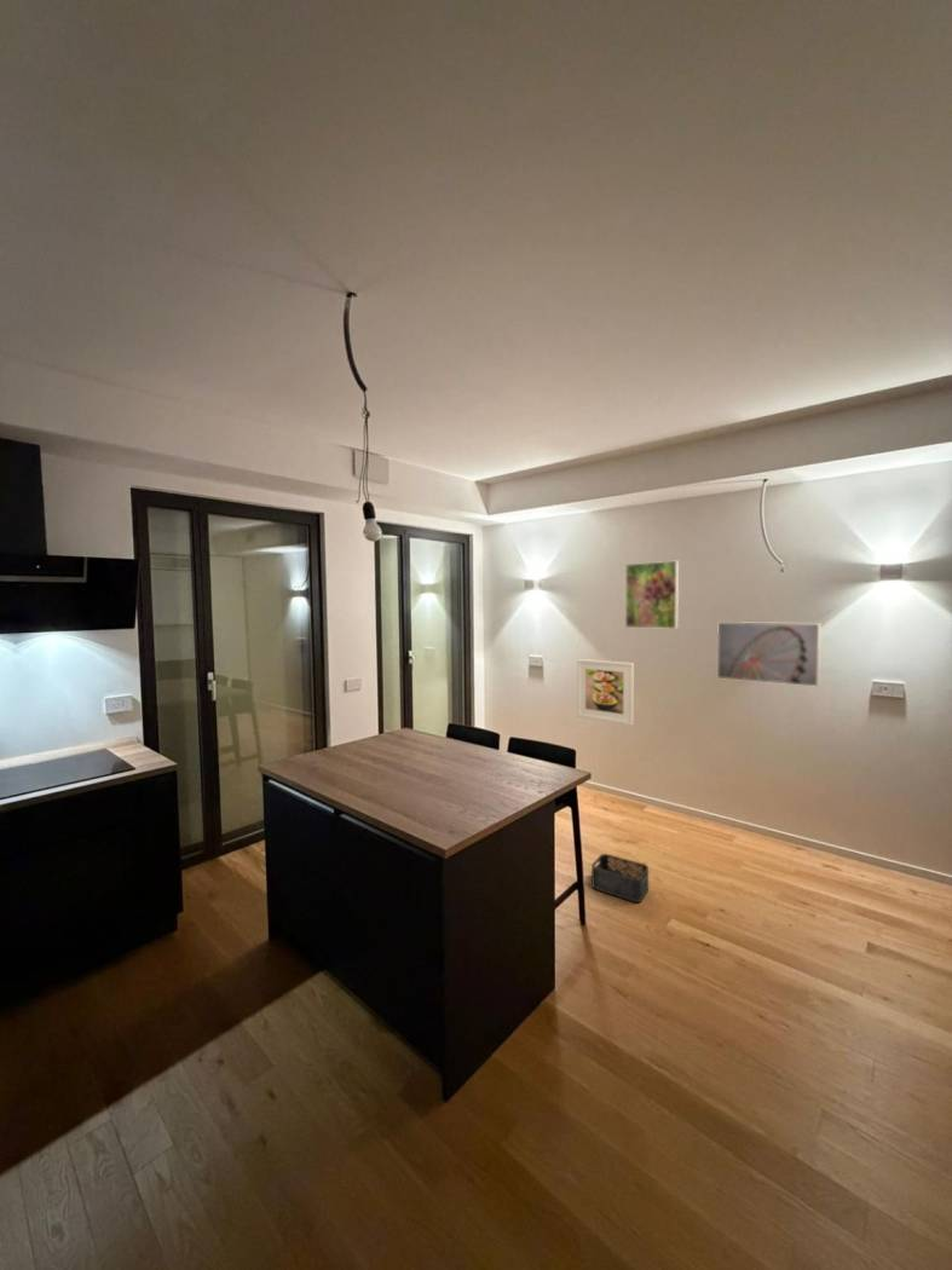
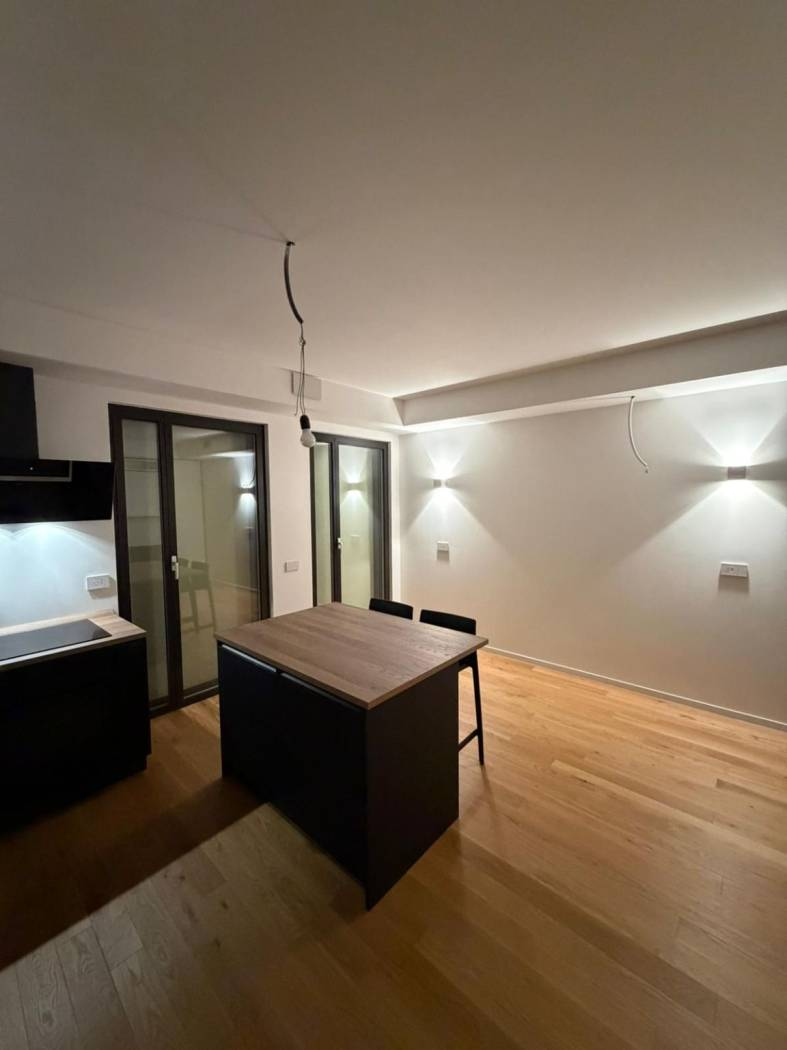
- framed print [624,560,680,630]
- storage bin [590,853,650,904]
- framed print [576,658,635,726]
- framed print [716,620,821,688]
